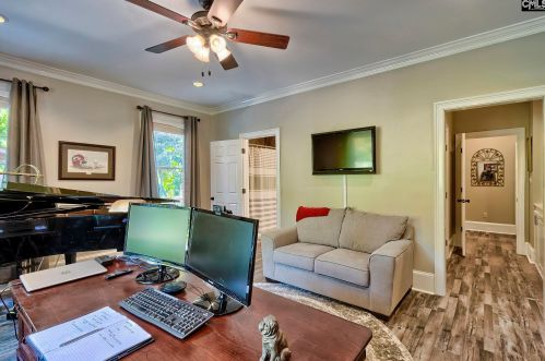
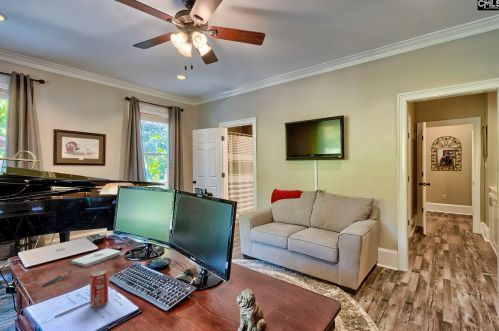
+ notepad [70,248,121,267]
+ beverage can [89,269,109,308]
+ pen [40,269,74,287]
